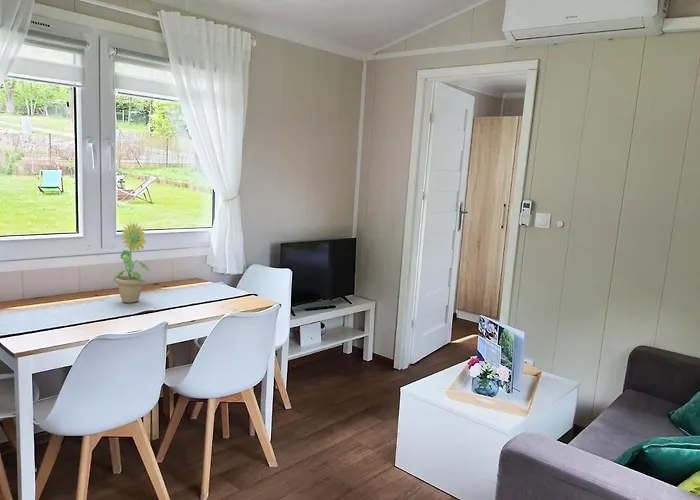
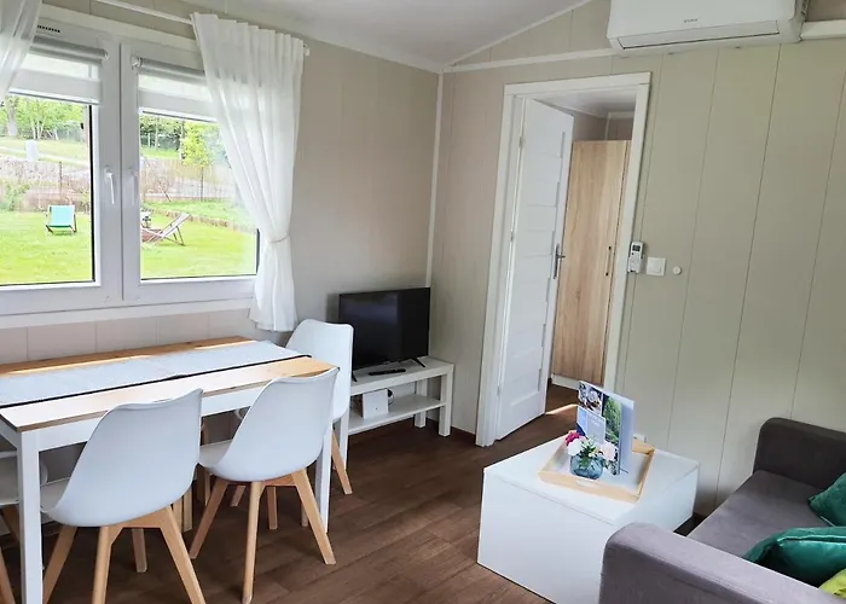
- sunflower [111,221,150,303]
